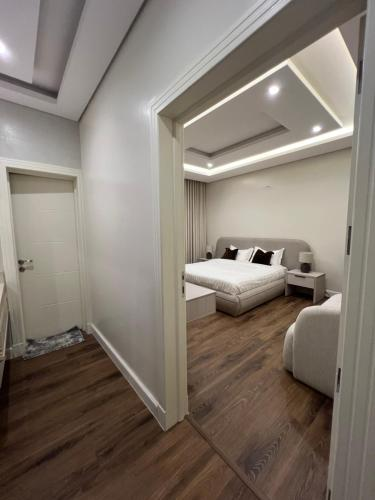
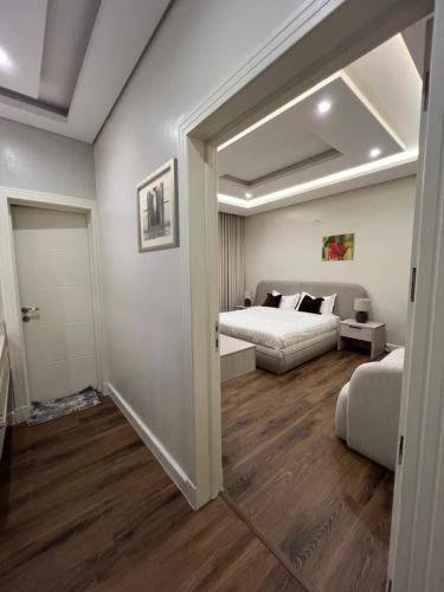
+ wall art [134,156,181,255]
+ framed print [321,232,356,263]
